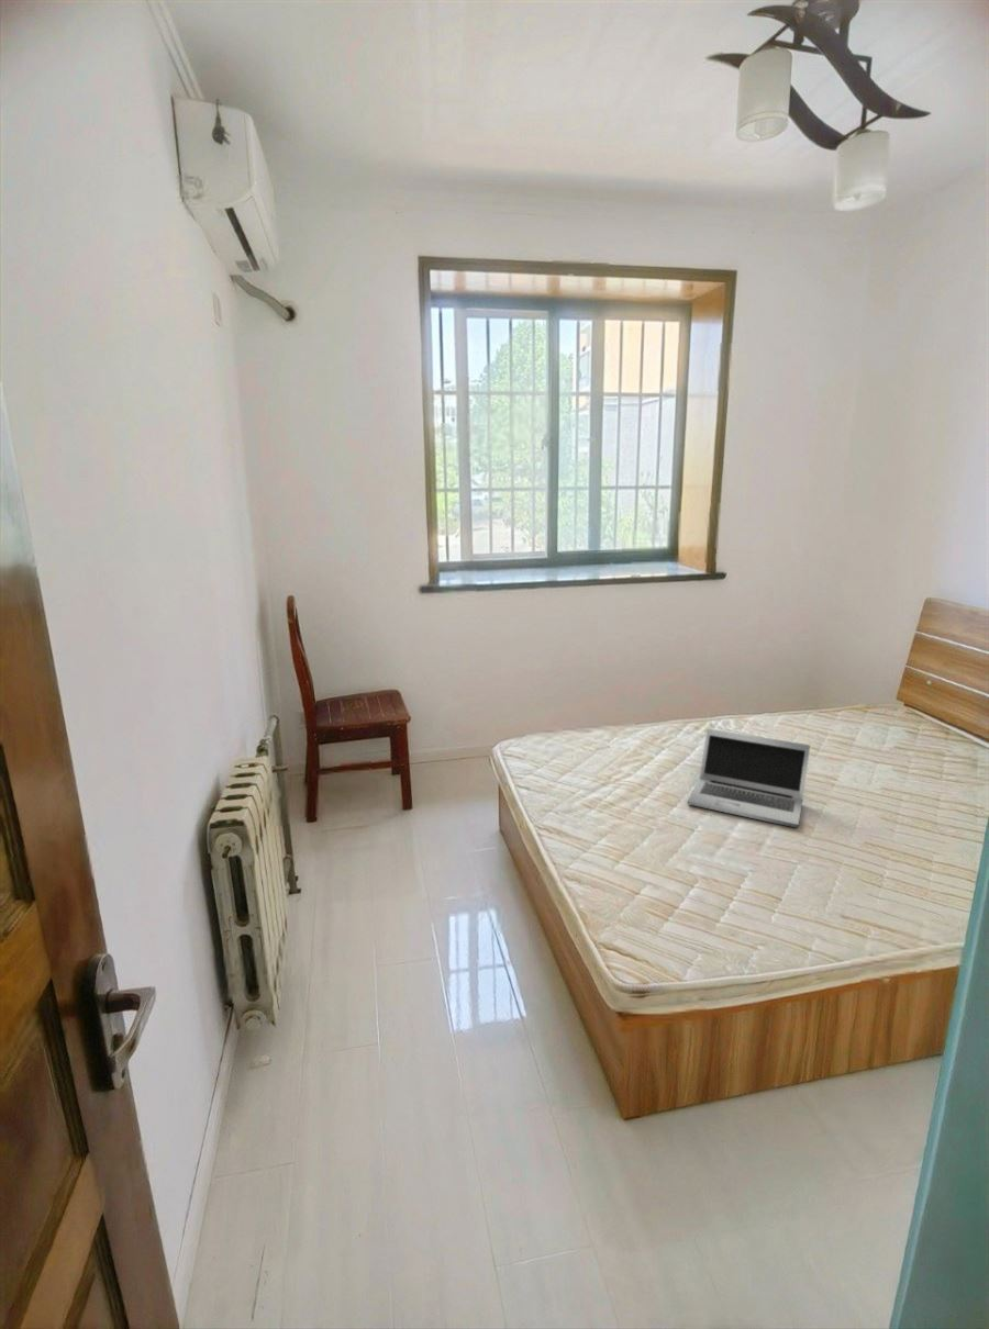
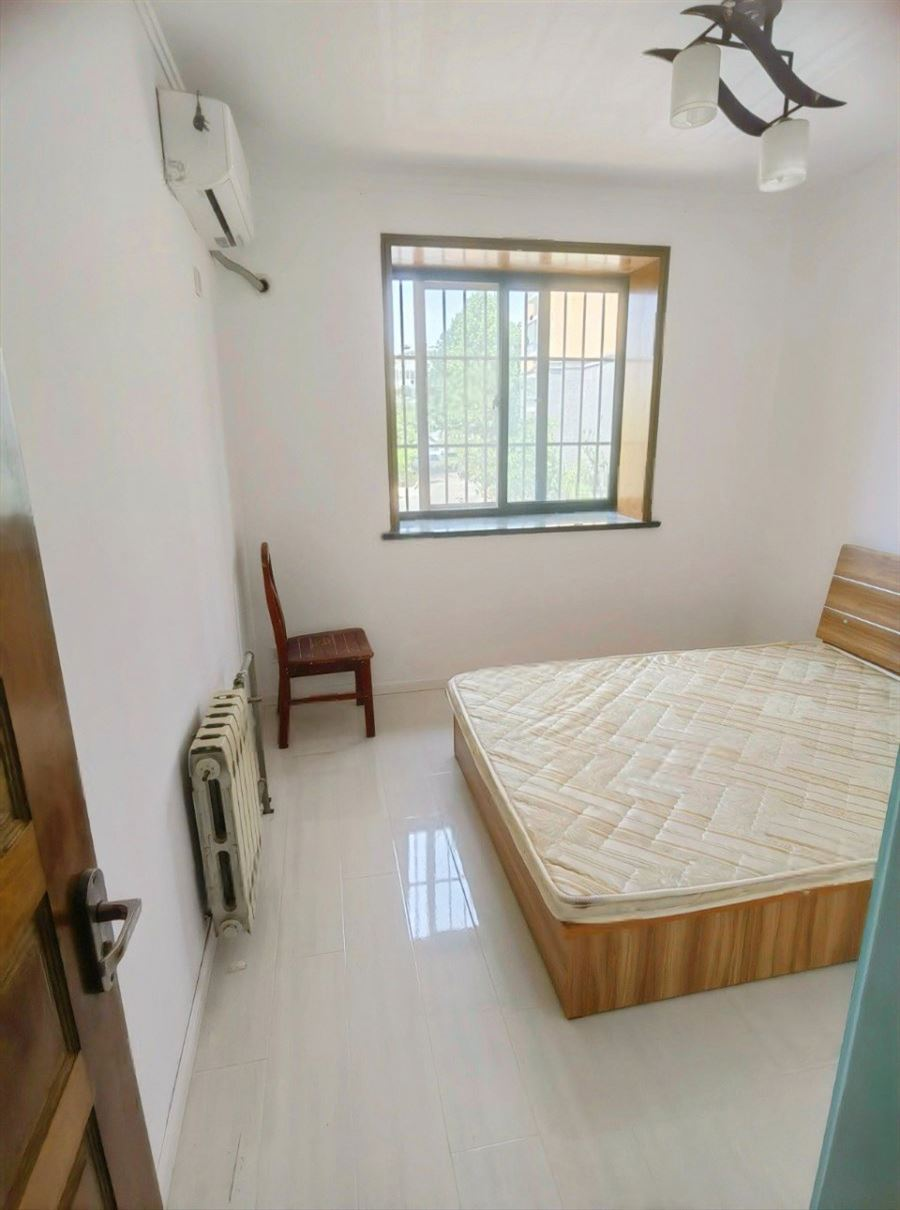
- laptop [687,727,811,829]
